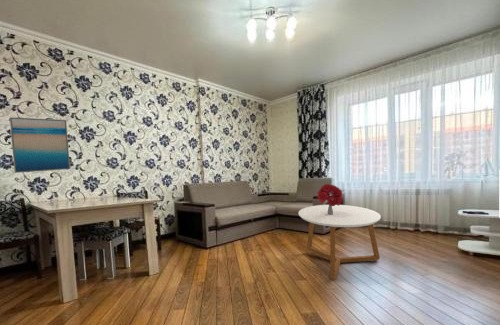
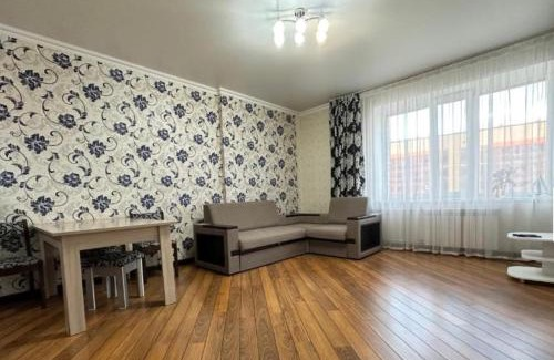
- coffee table [298,204,382,281]
- bouquet [316,183,344,215]
- wall art [9,116,71,174]
